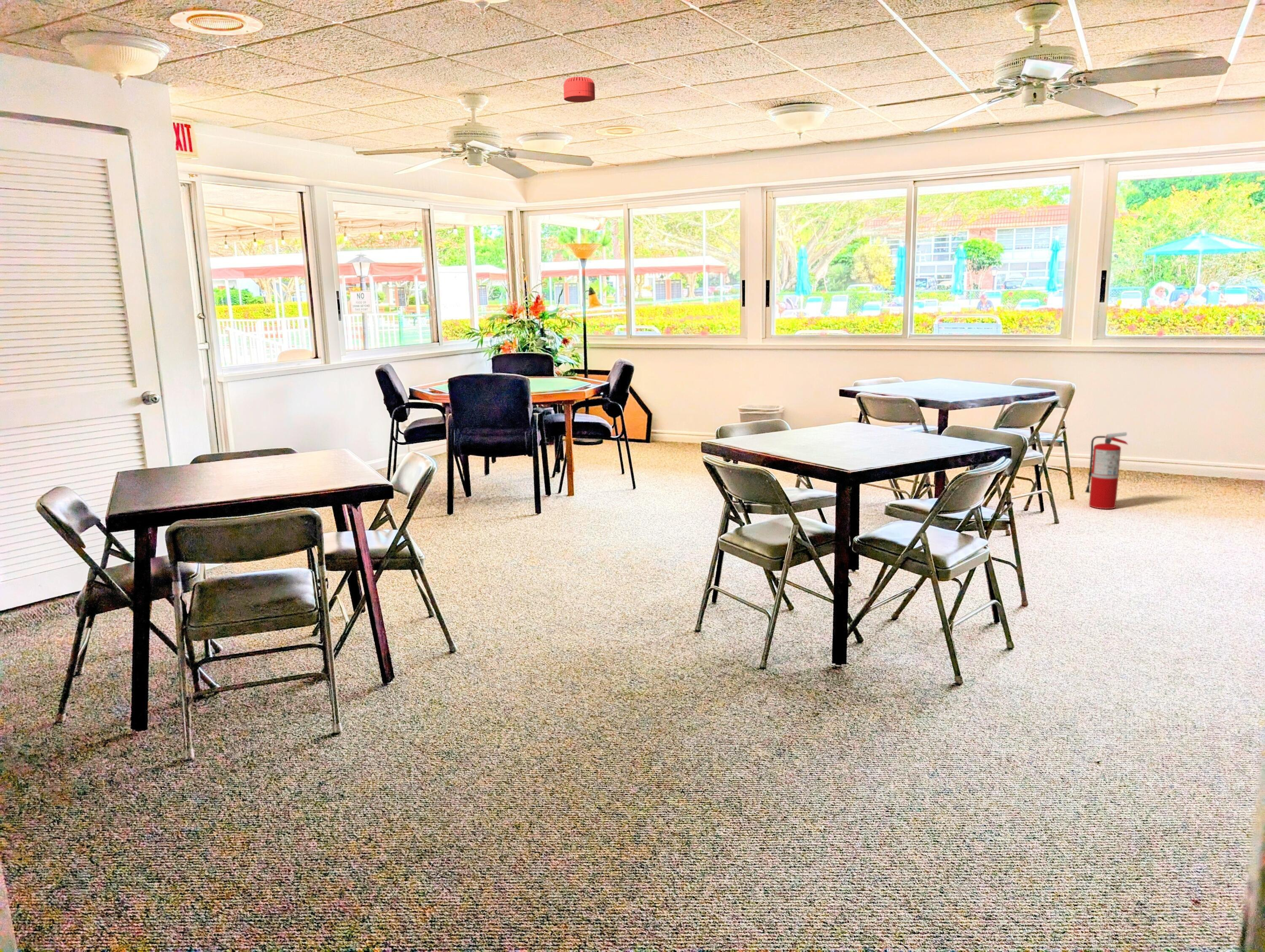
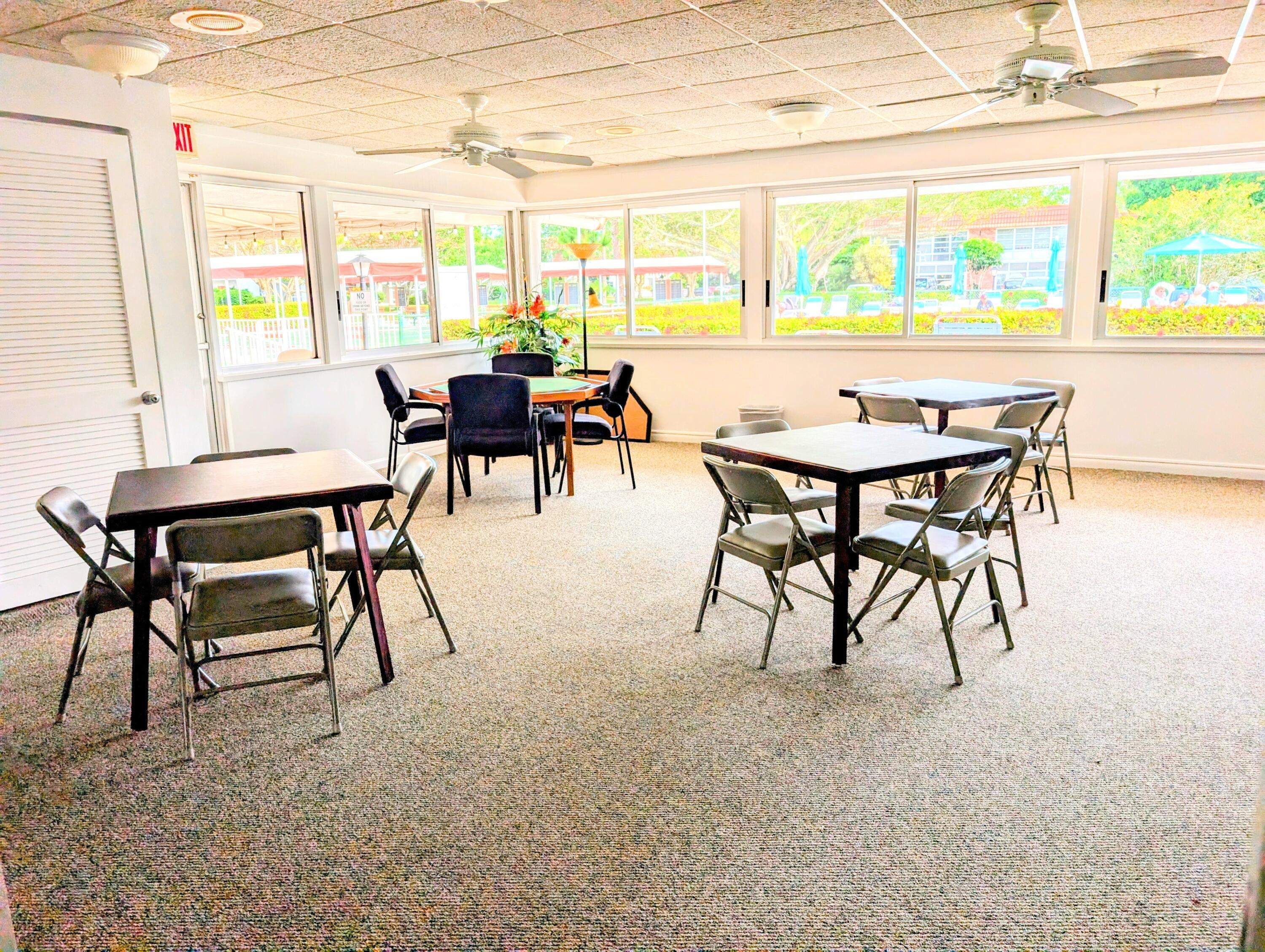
- fire extinguisher [1085,432,1129,509]
- smoke detector [563,76,595,103]
